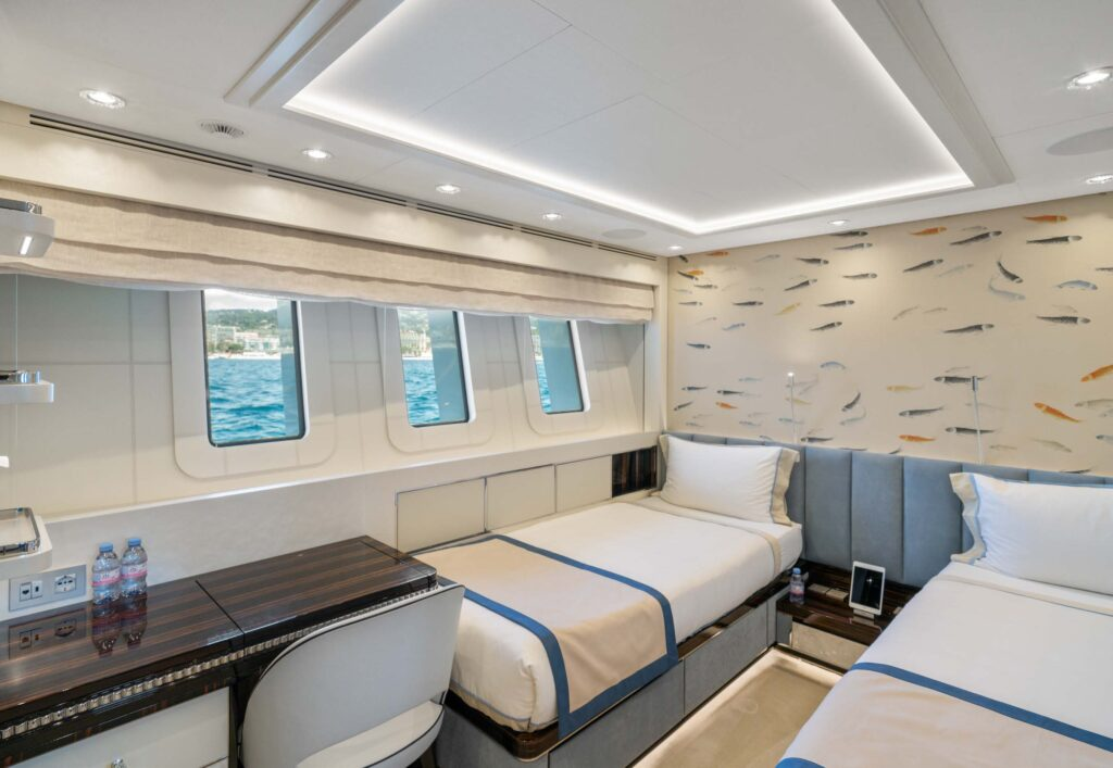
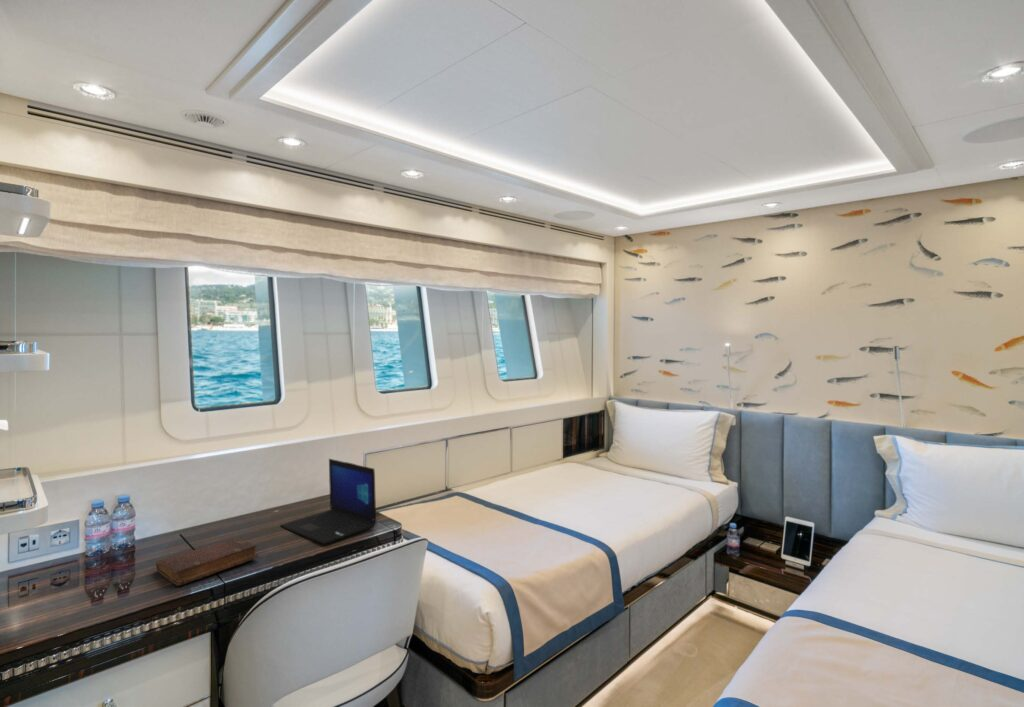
+ diary [155,537,260,587]
+ laptop [279,458,377,545]
